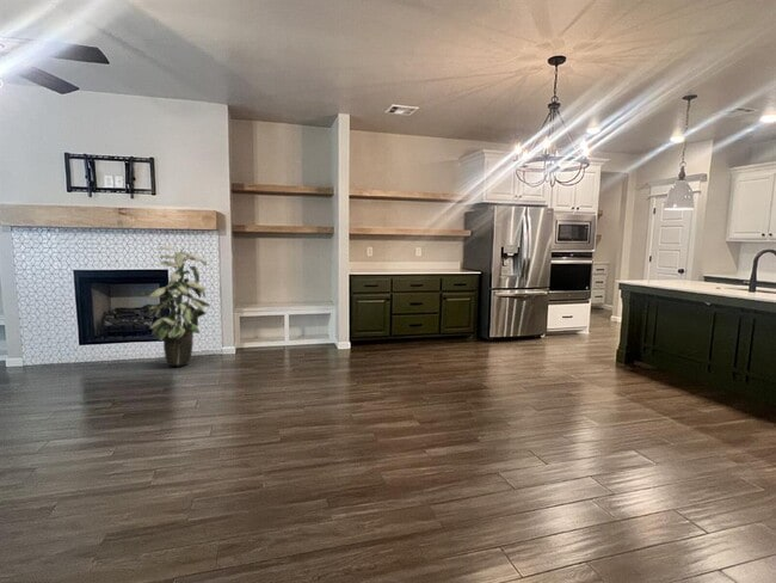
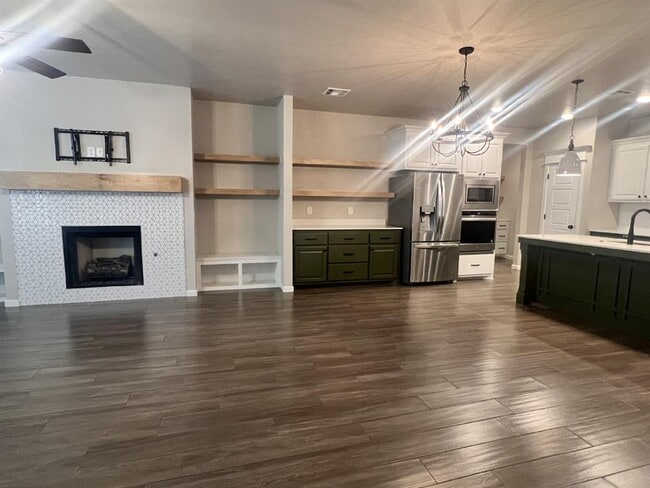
- indoor plant [141,245,211,367]
